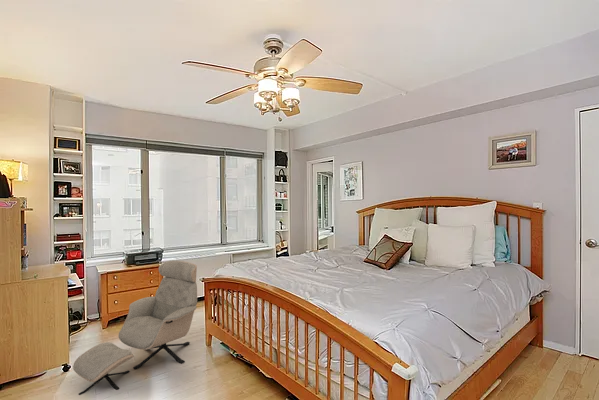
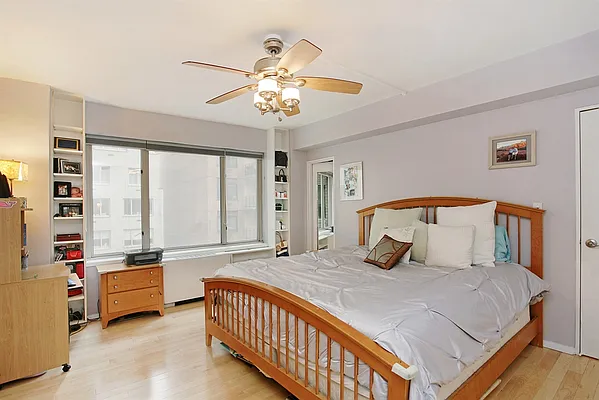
- armchair [72,260,198,396]
